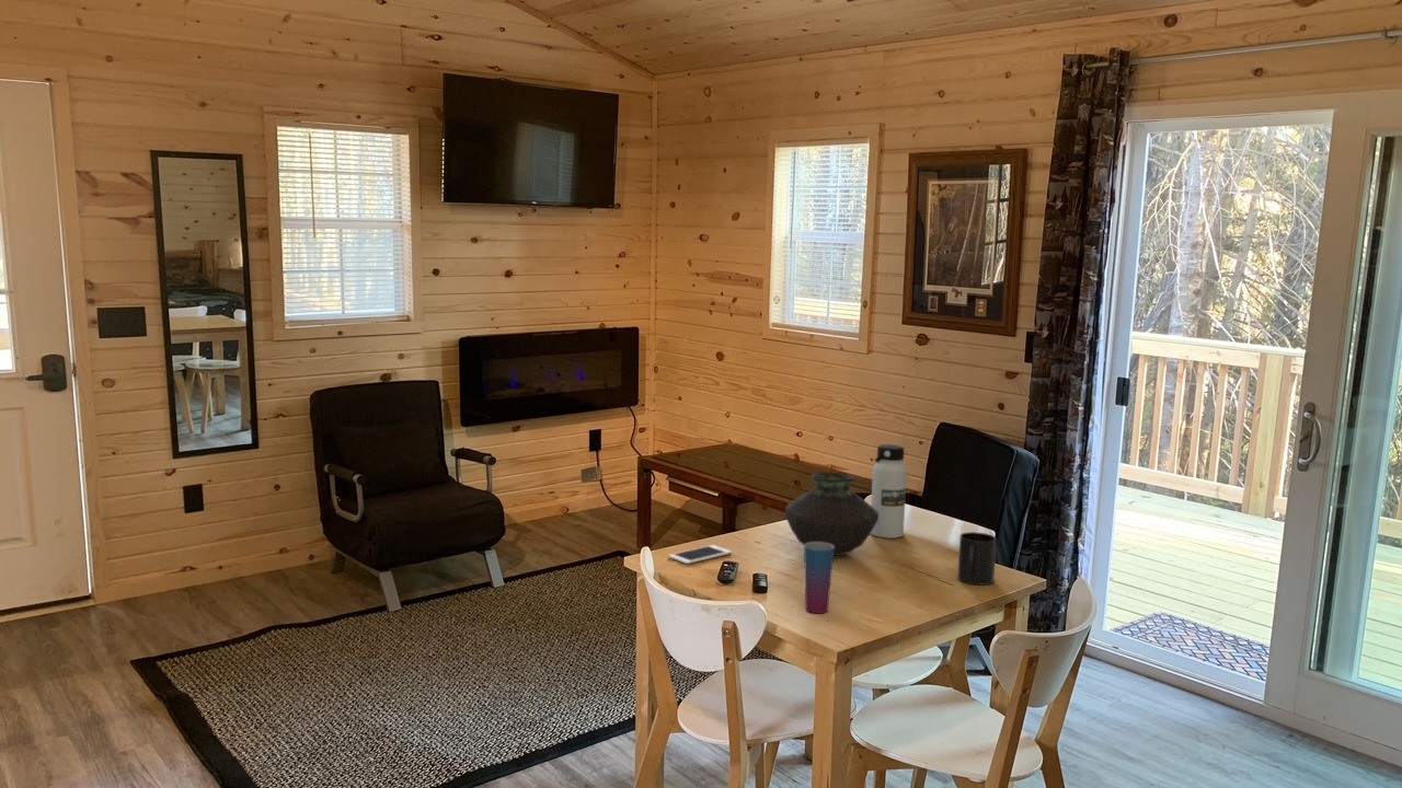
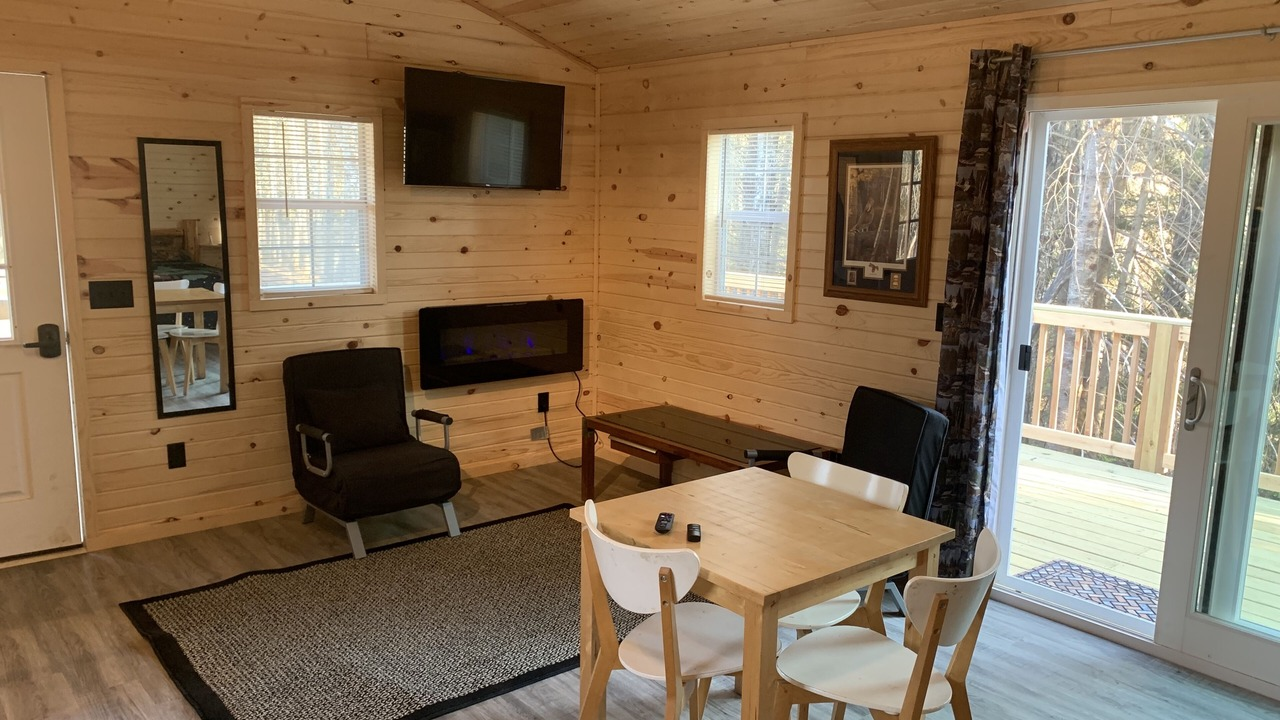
- cell phone [668,544,733,565]
- cup [803,542,835,614]
- mug [956,531,998,586]
- vase [784,471,878,556]
- water bottle [870,443,908,540]
